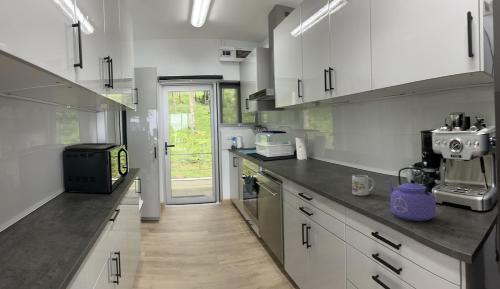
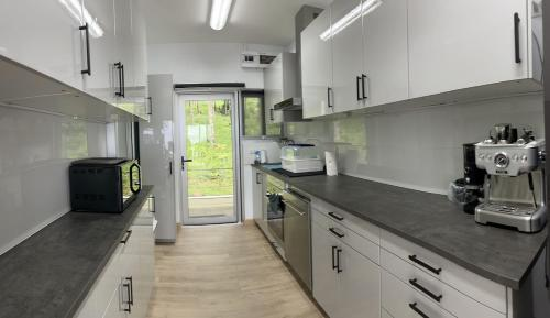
- kettle [385,166,437,222]
- mug [351,174,375,196]
